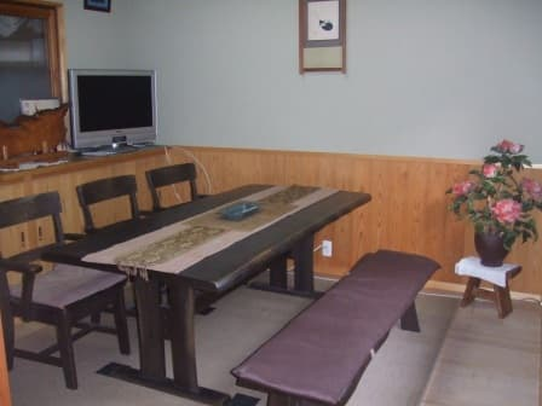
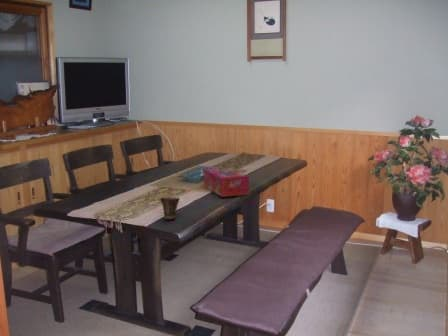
+ tissue box [203,167,250,198]
+ cup [159,197,181,220]
